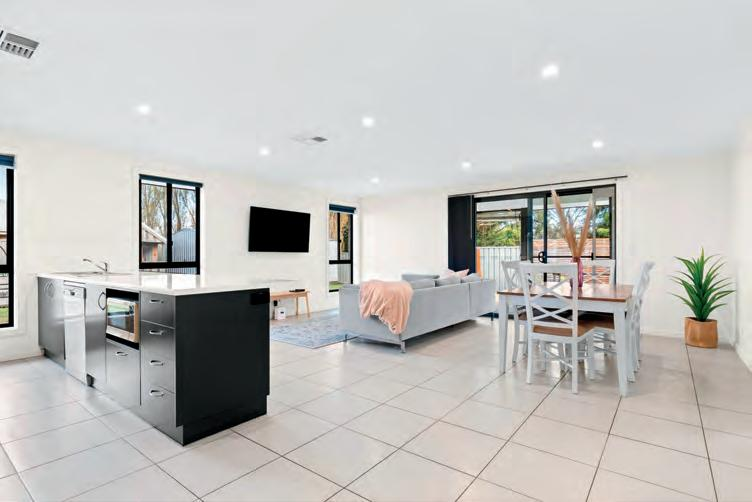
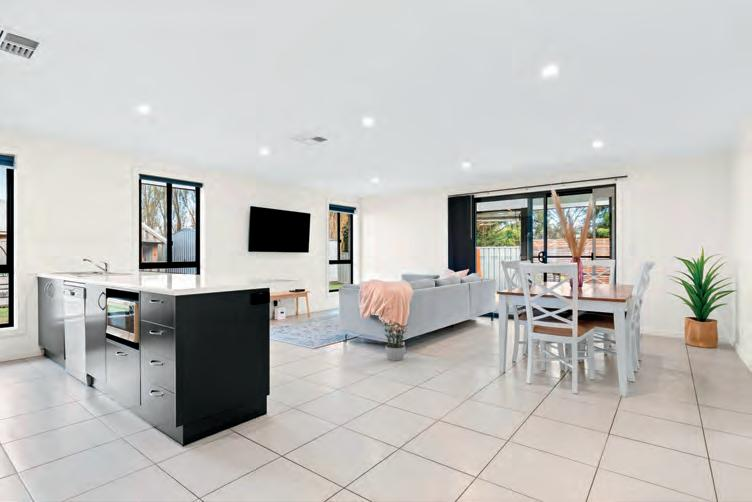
+ potted plant [381,319,410,362]
